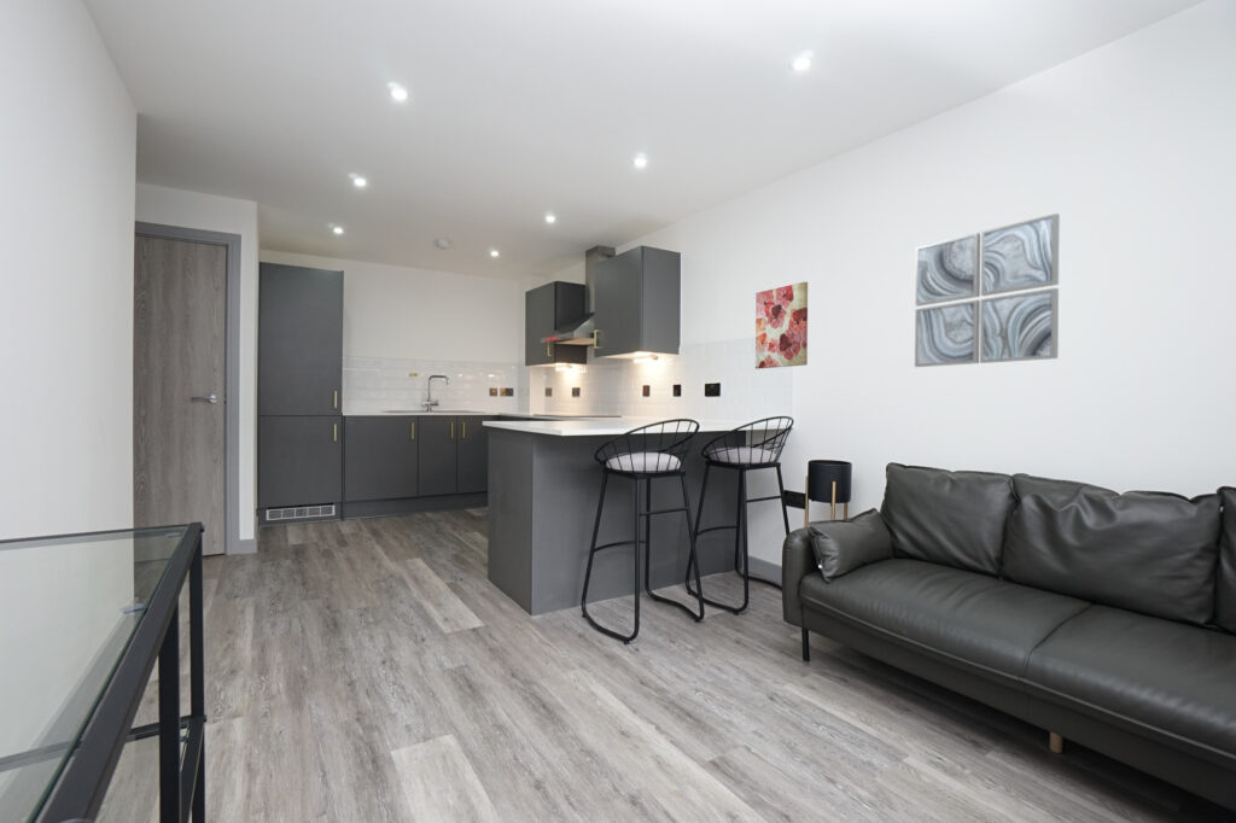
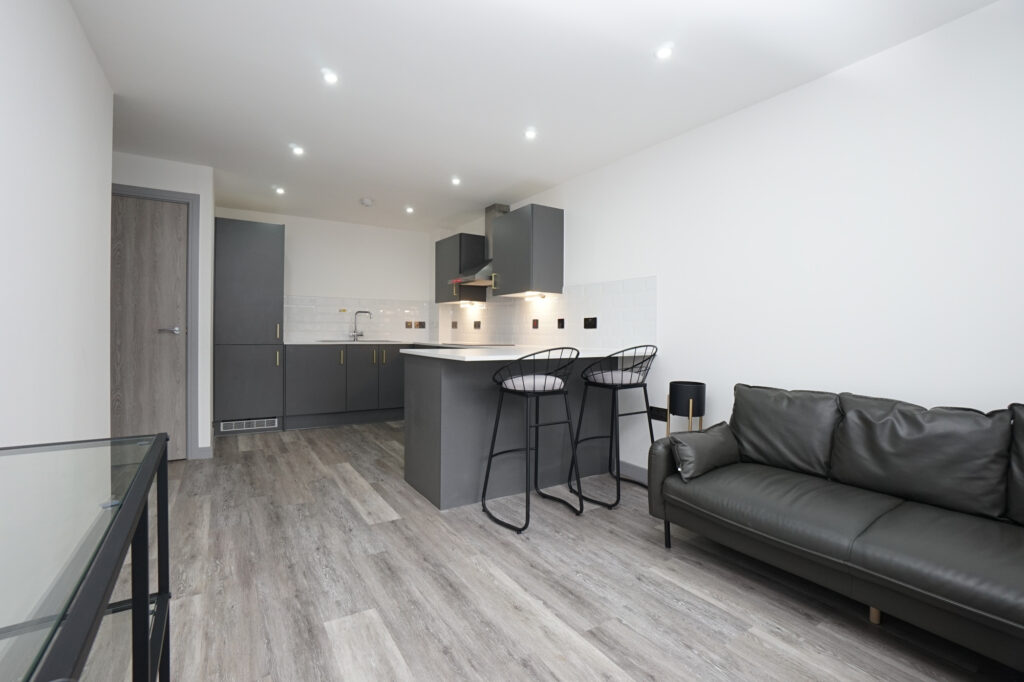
- wall art [914,212,1061,368]
- wall art [754,281,809,370]
